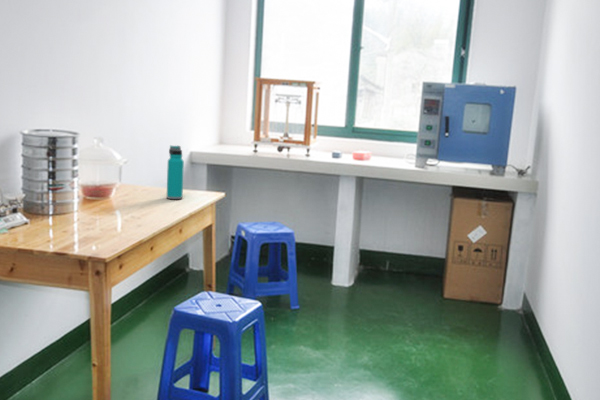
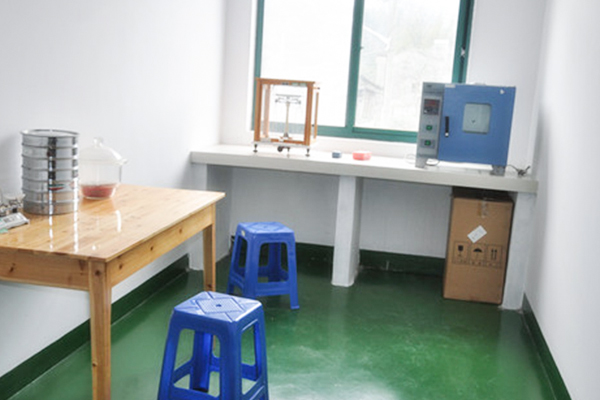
- water bottle [166,145,185,200]
